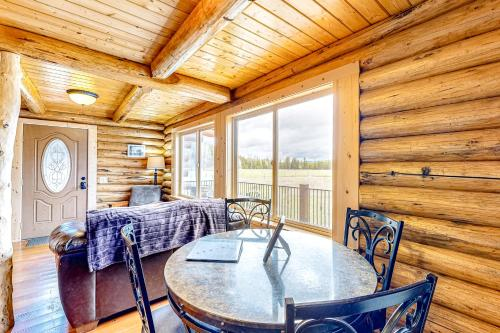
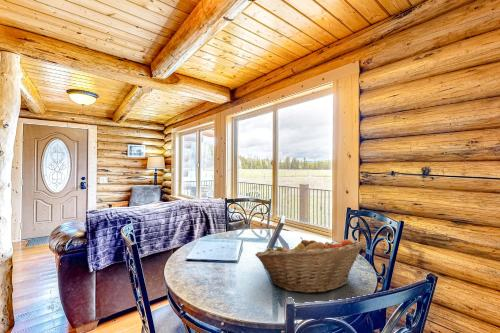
+ fruit basket [254,236,366,294]
